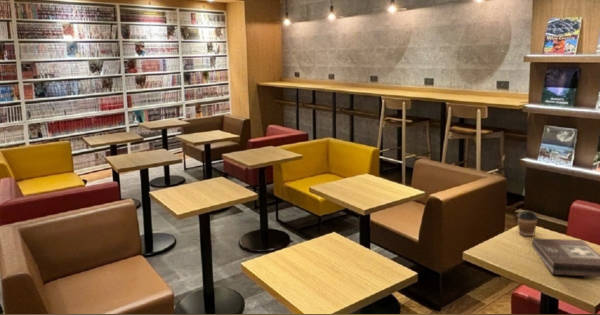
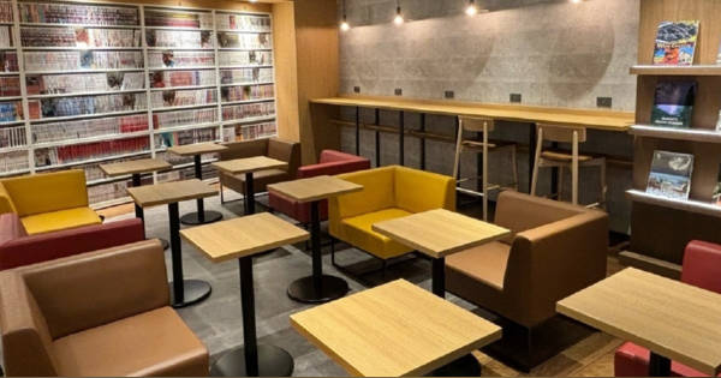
- coffee cup [516,210,539,237]
- first aid kit [531,237,600,278]
